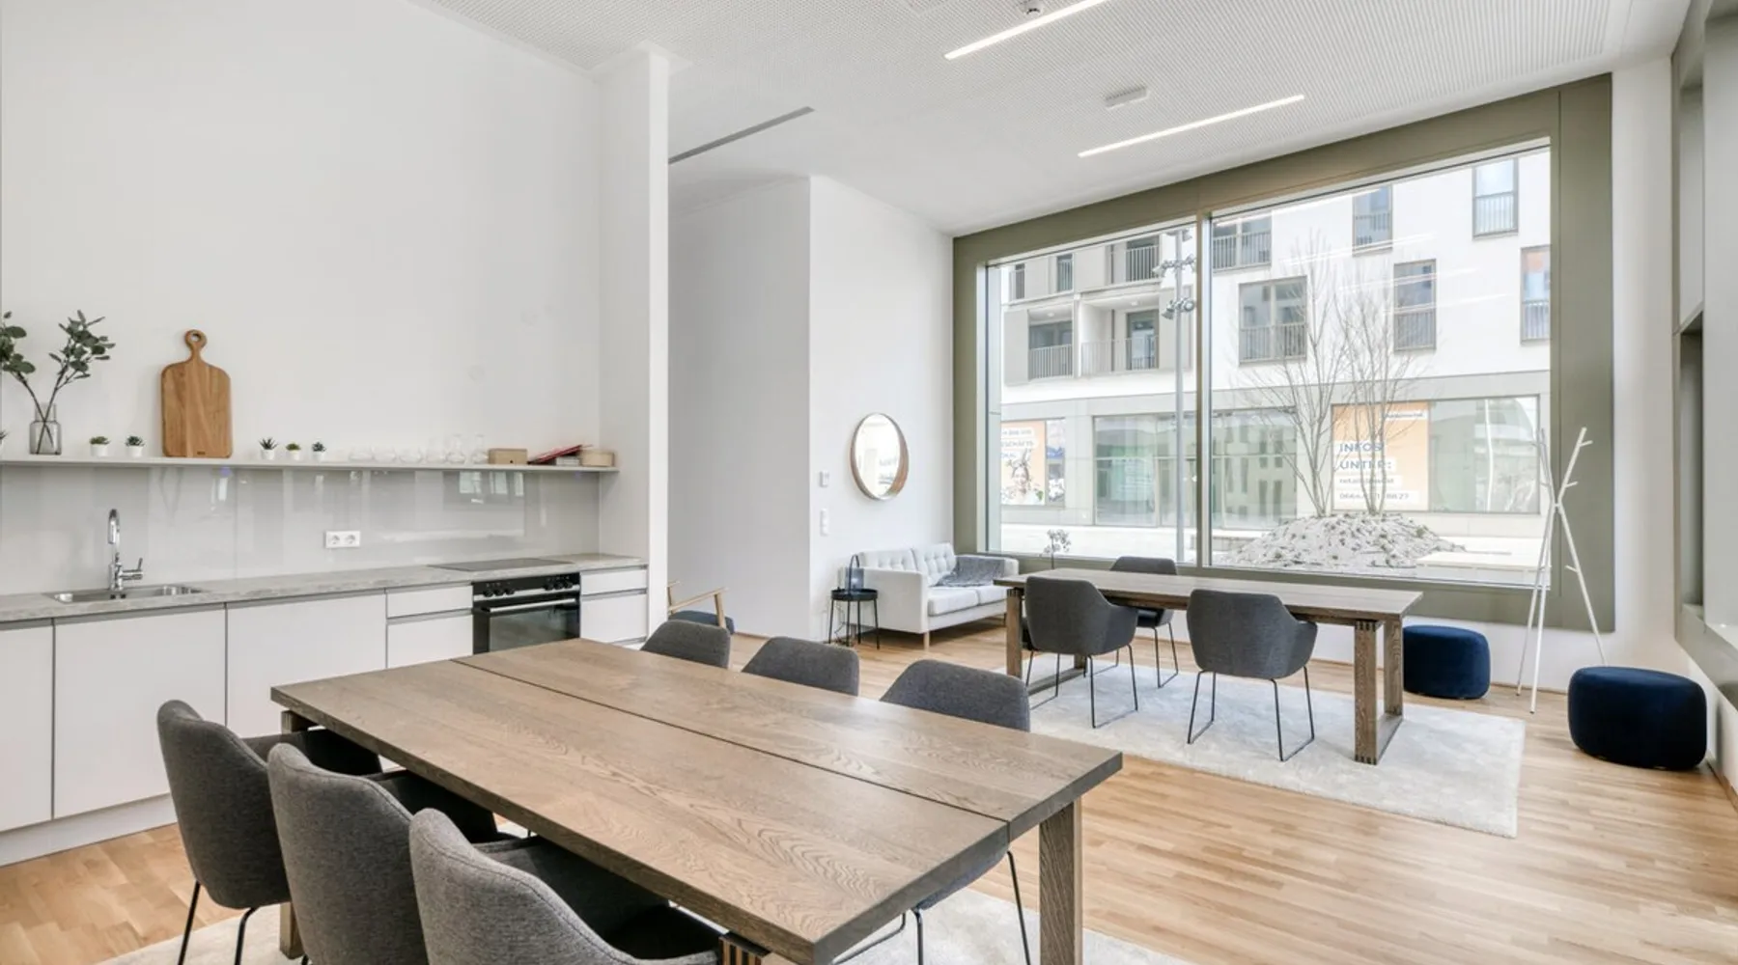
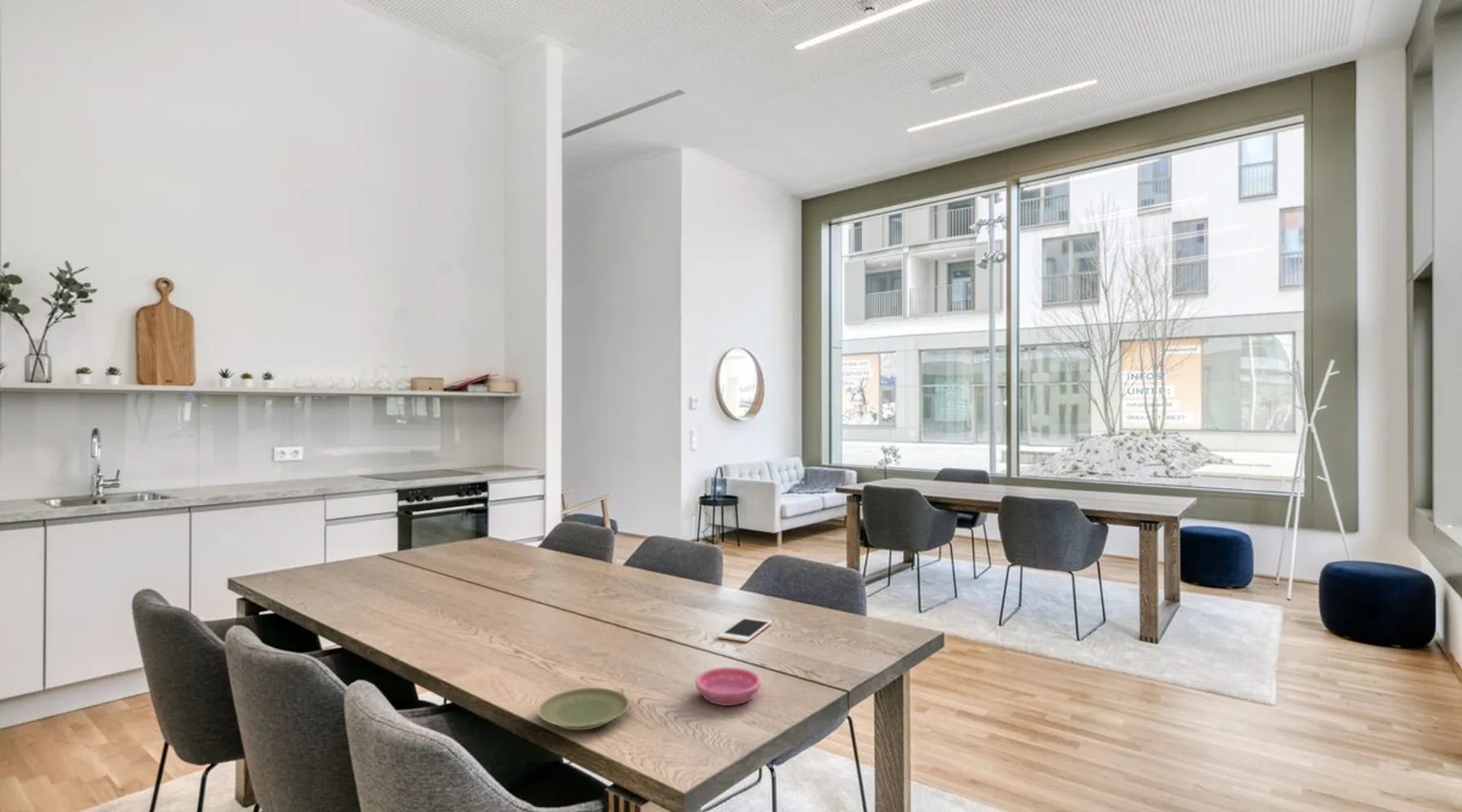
+ cell phone [717,616,772,643]
+ saucer [694,667,761,706]
+ plate [538,687,630,731]
